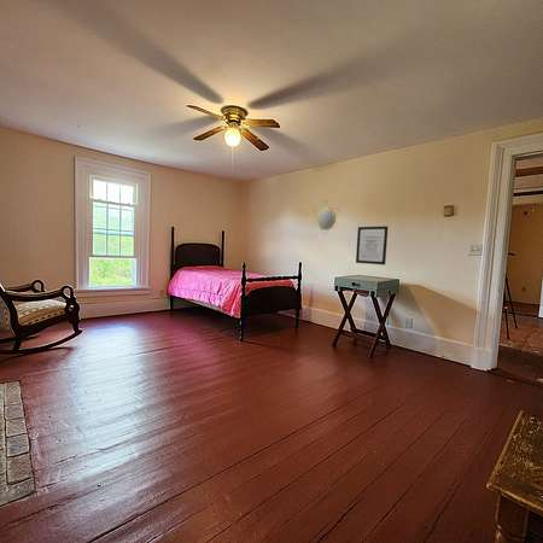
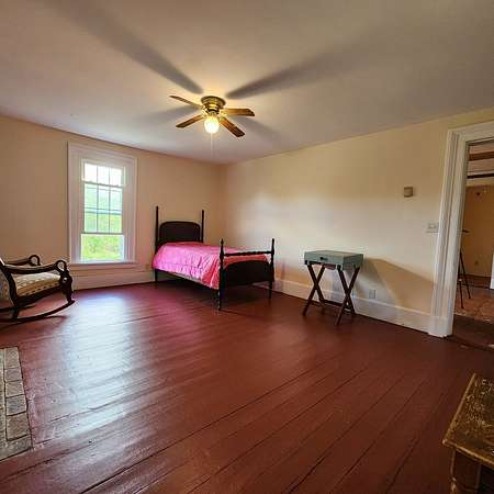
- home mirror [313,202,340,234]
- wall art [355,226,389,265]
